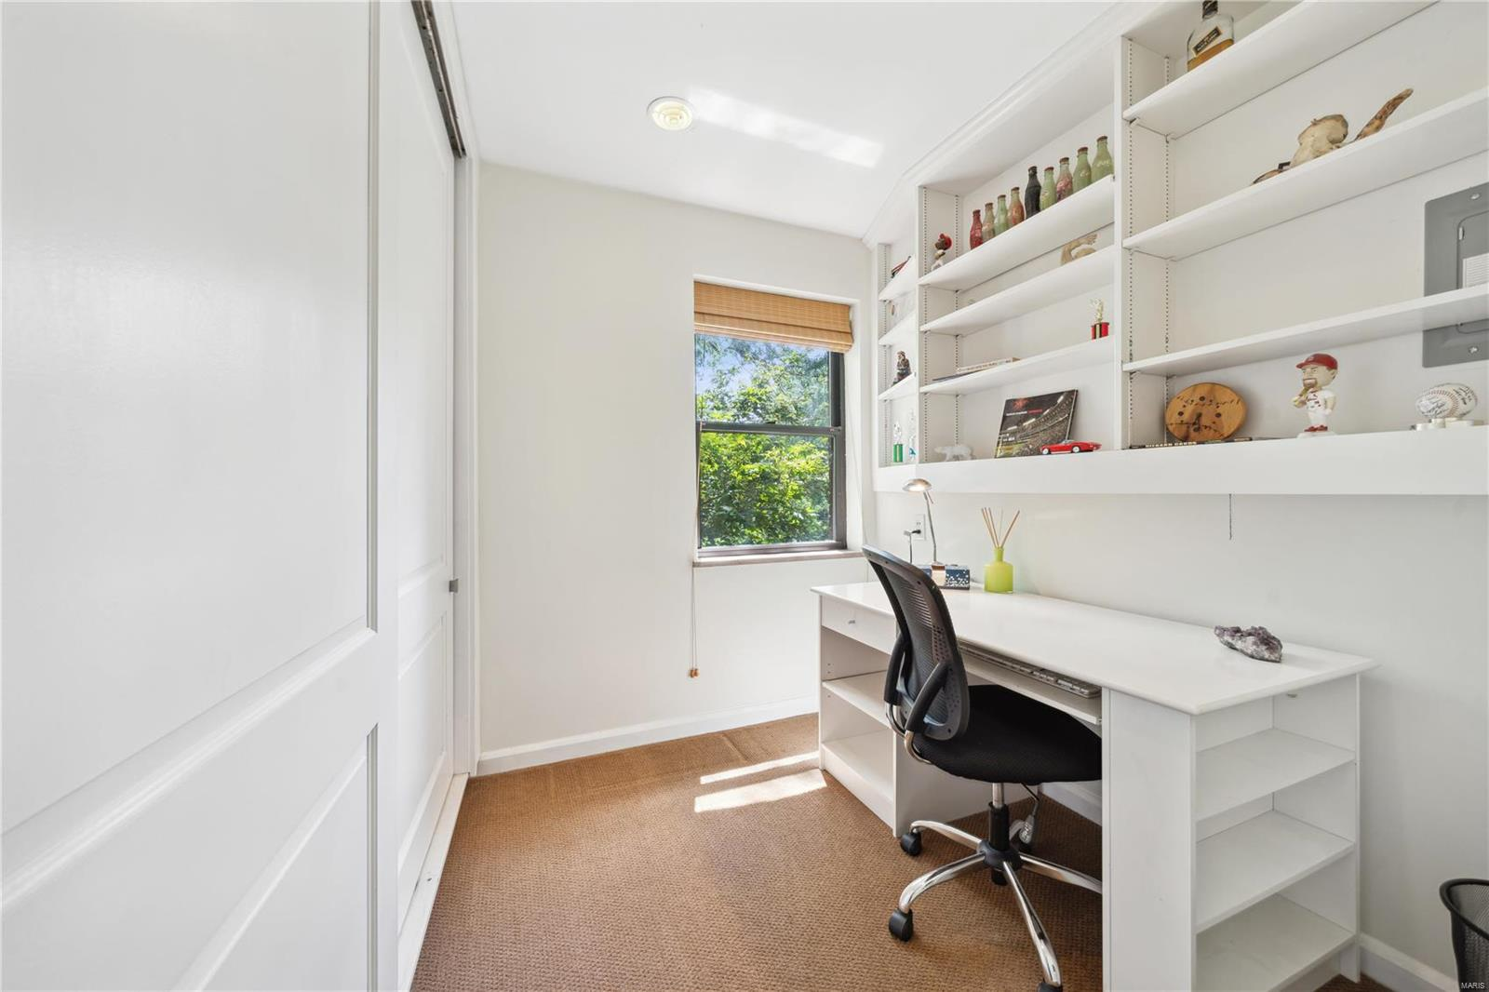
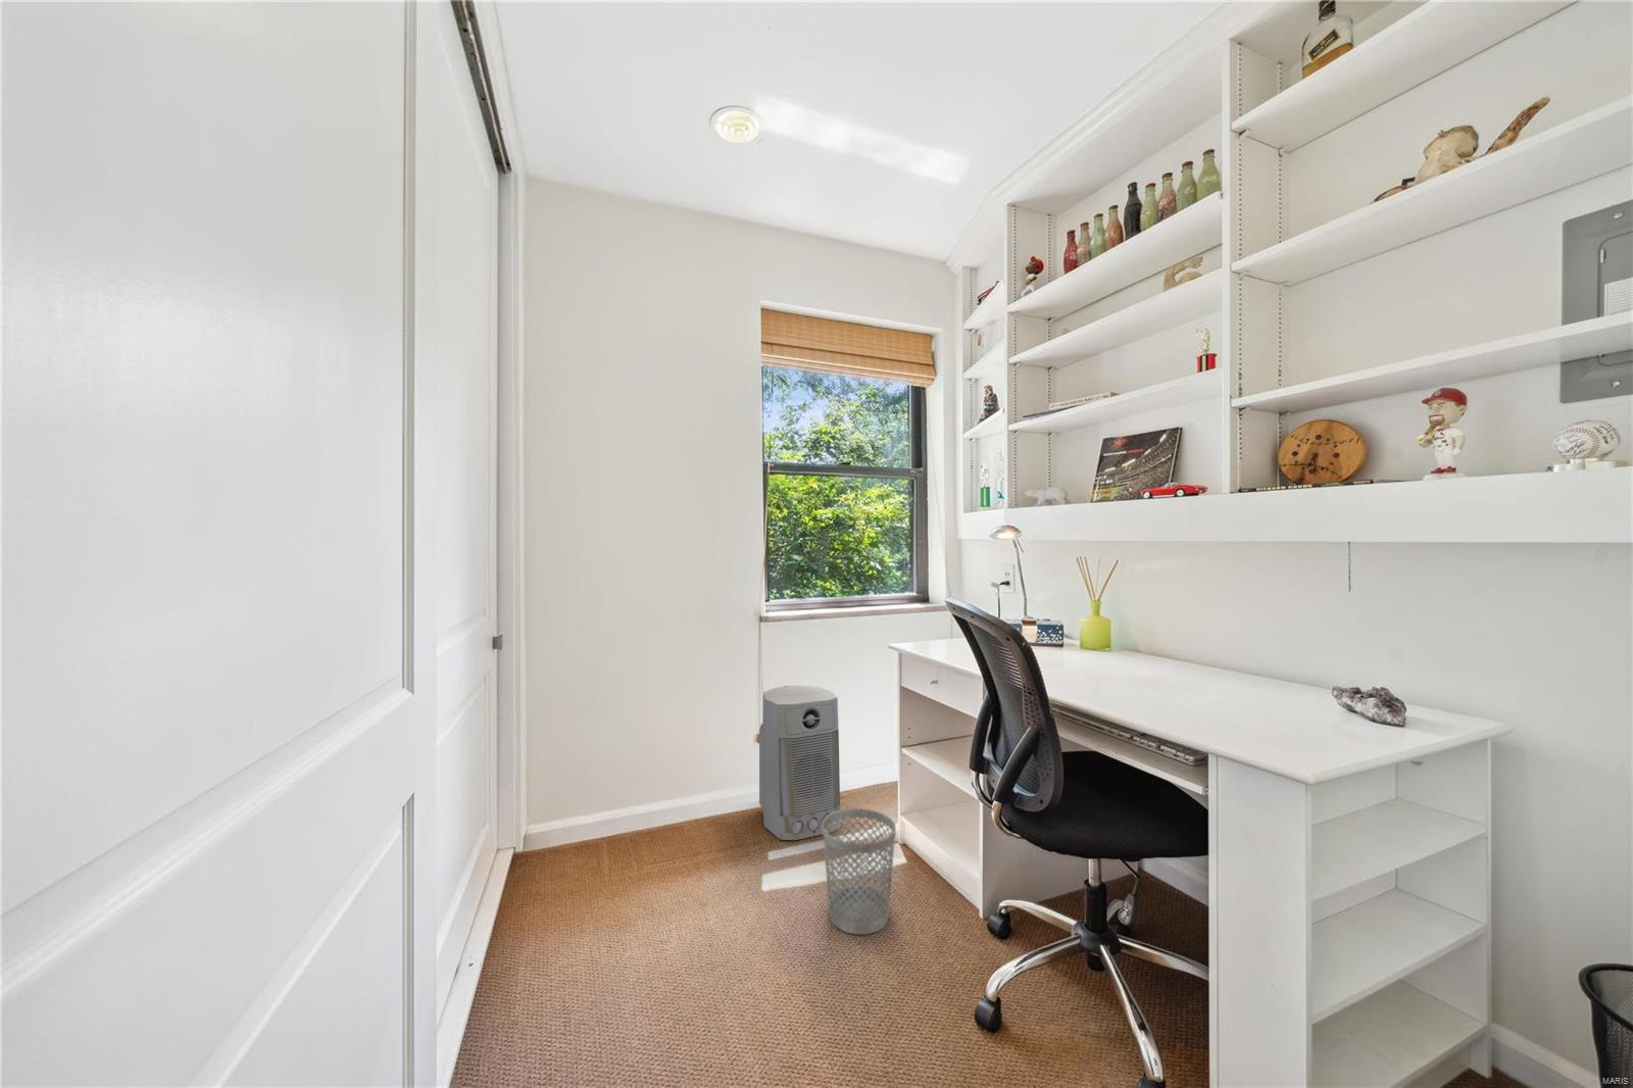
+ air purifier [759,685,843,841]
+ wastebasket [822,807,897,936]
